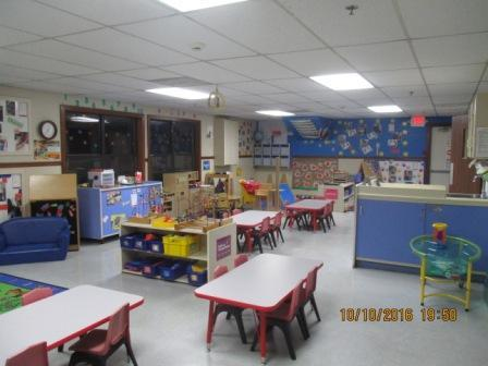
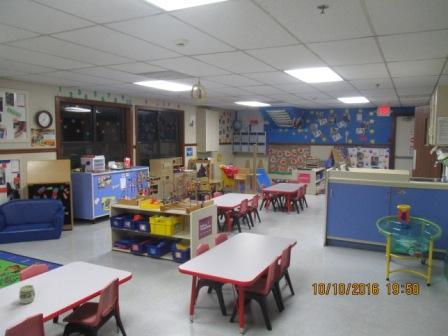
+ cup [18,284,36,305]
